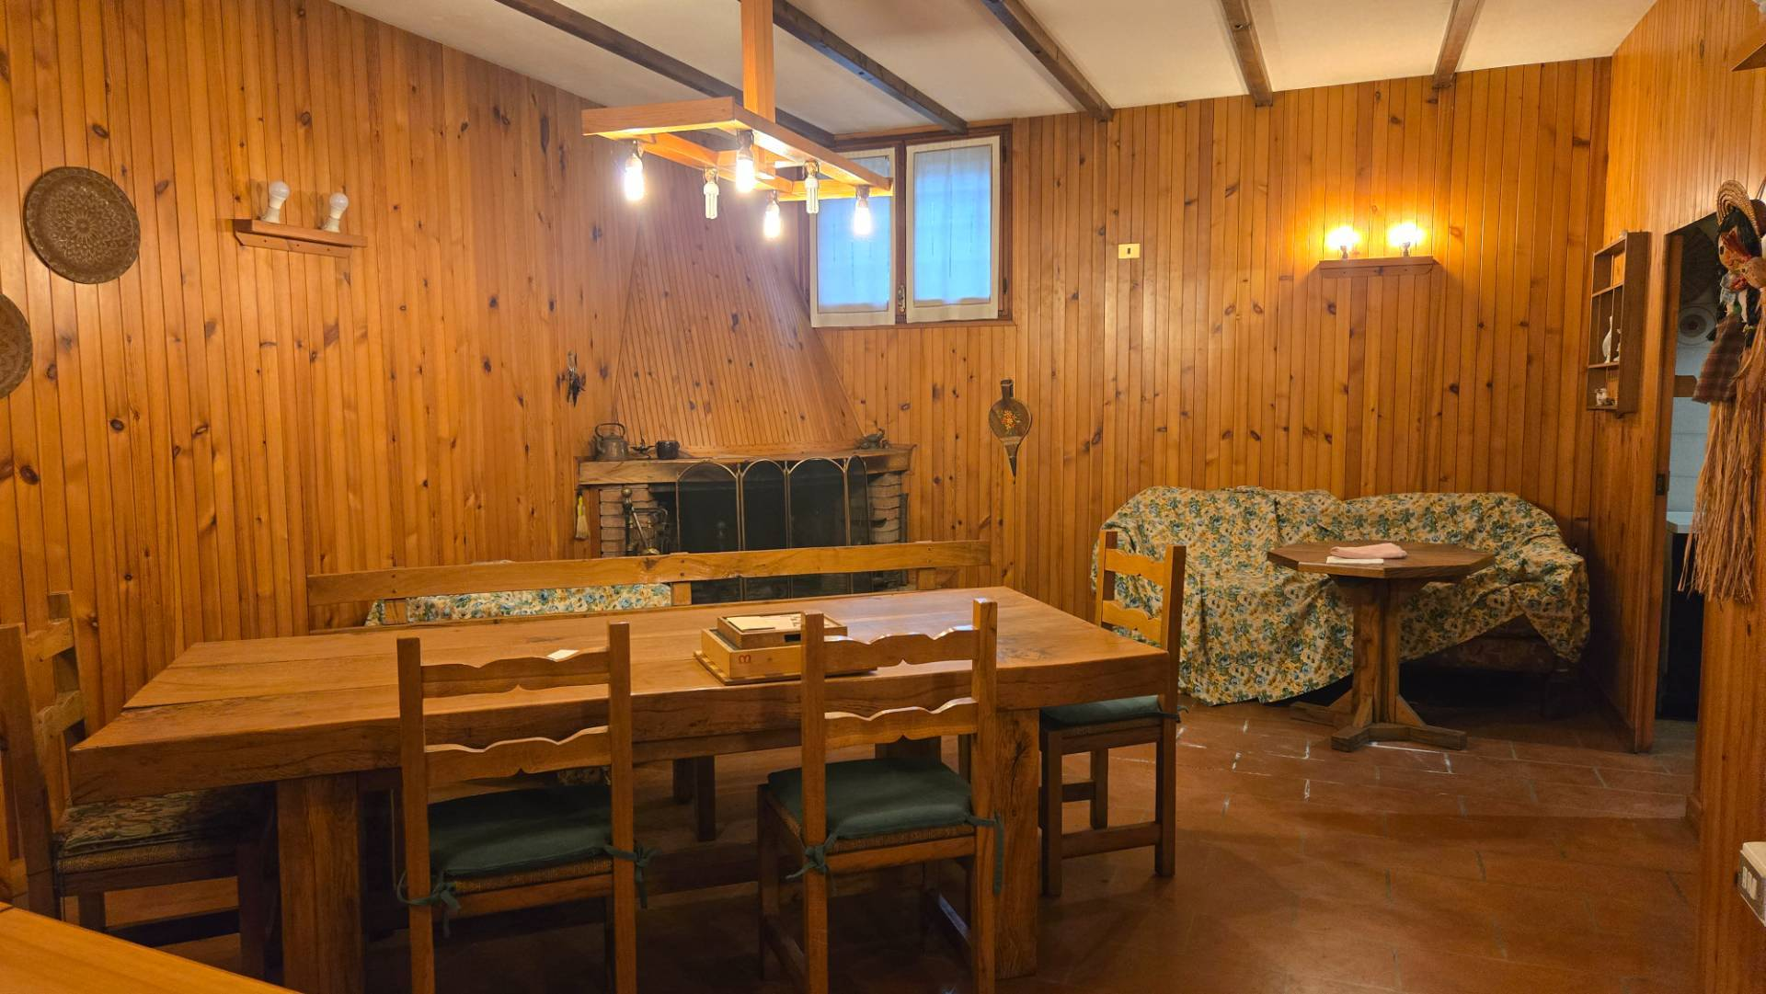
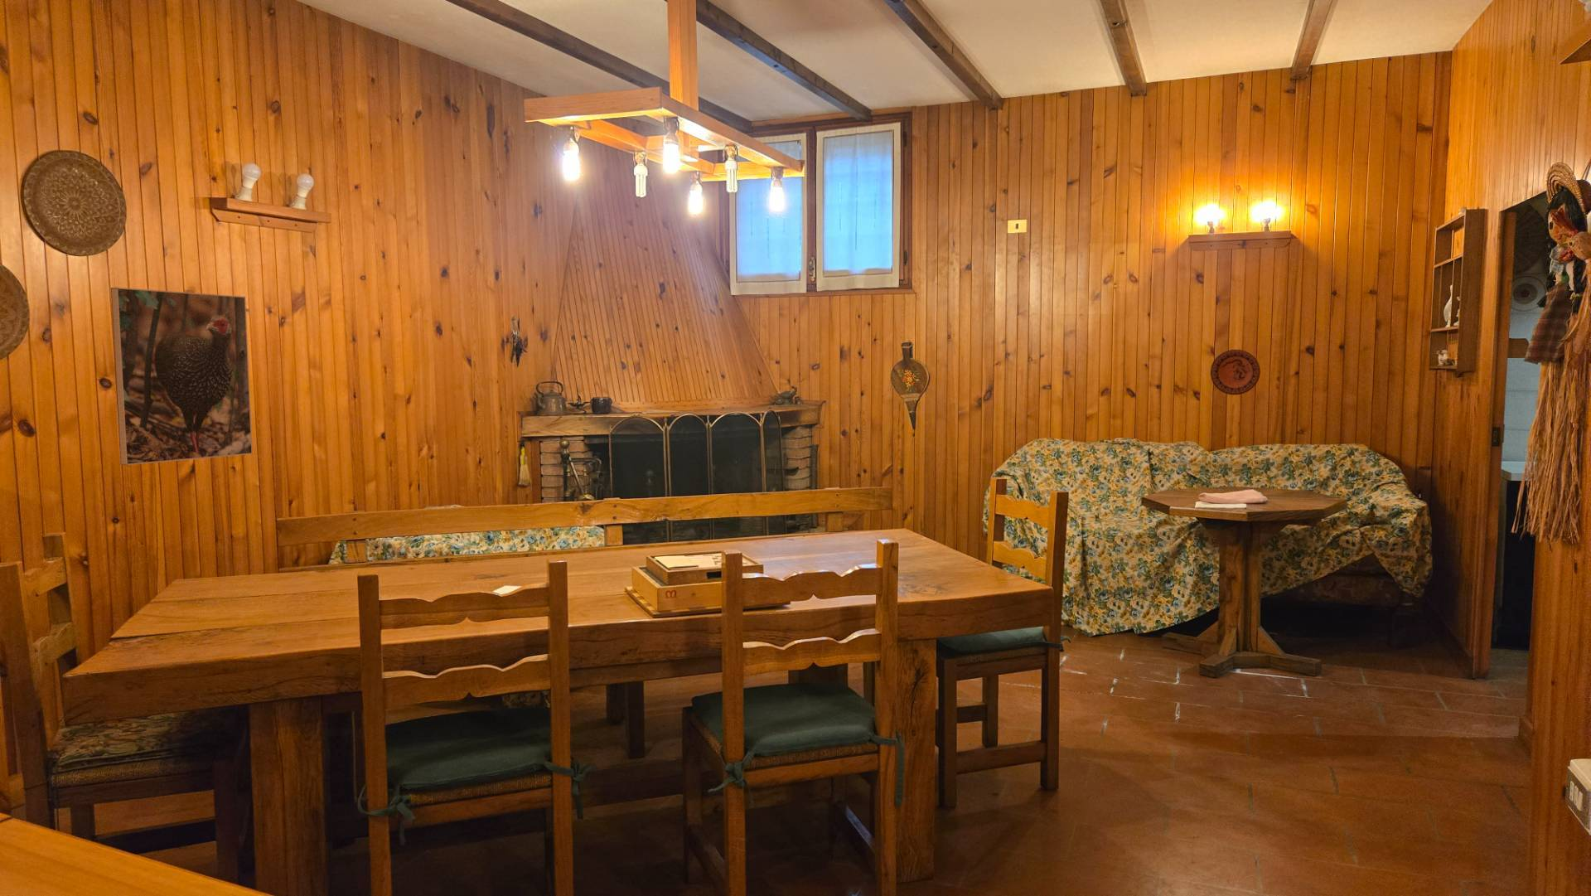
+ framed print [110,286,254,465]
+ decorative plate [1210,349,1261,397]
